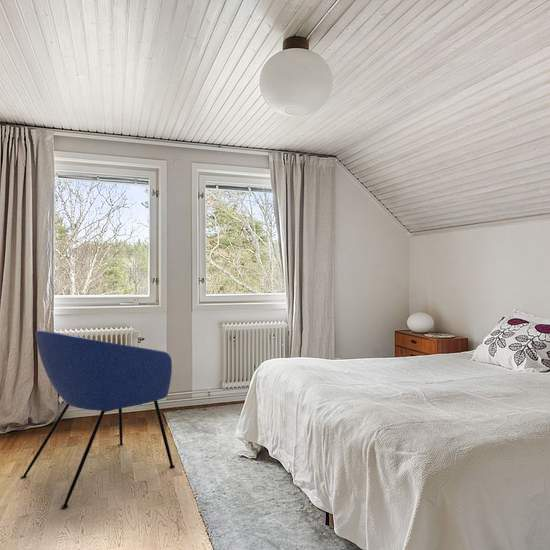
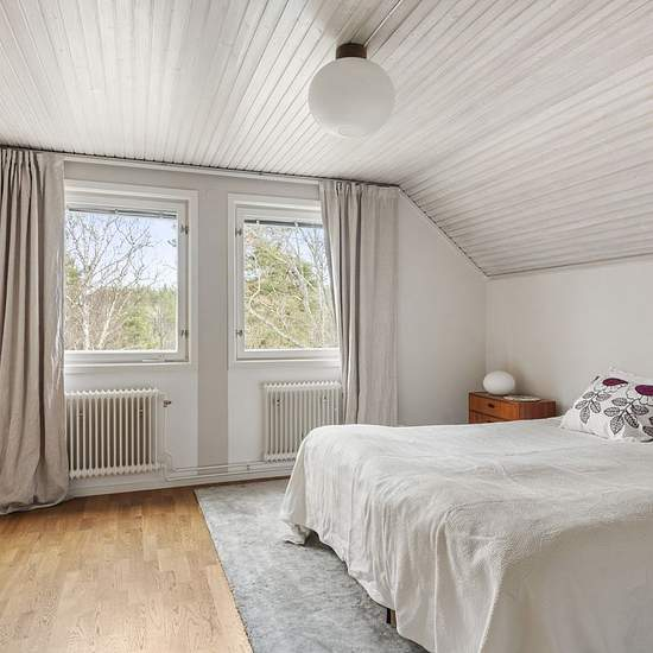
- armchair [19,330,176,509]
